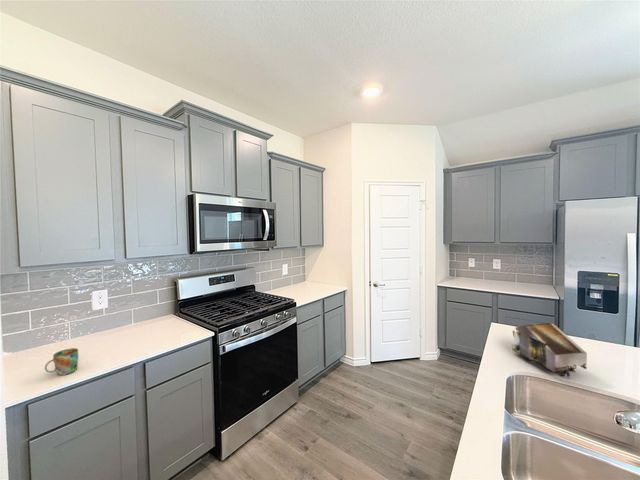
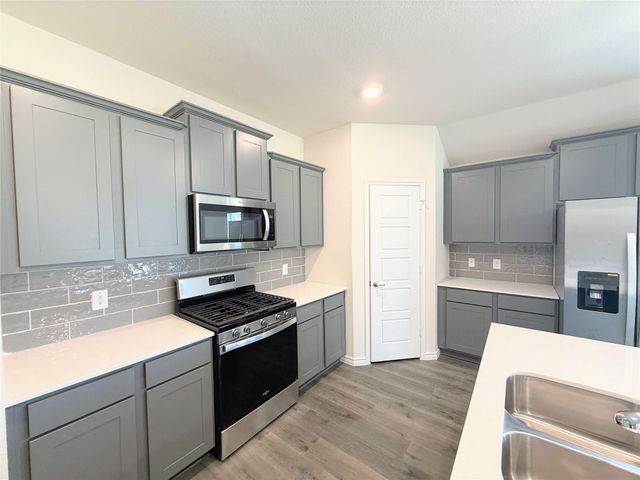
- mug [44,347,79,376]
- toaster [510,322,588,379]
